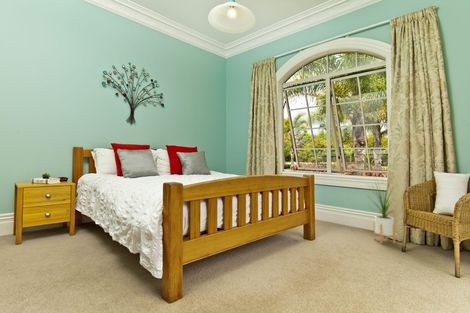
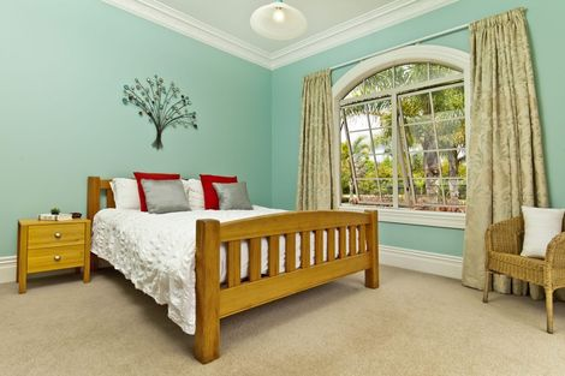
- house plant [366,177,403,245]
